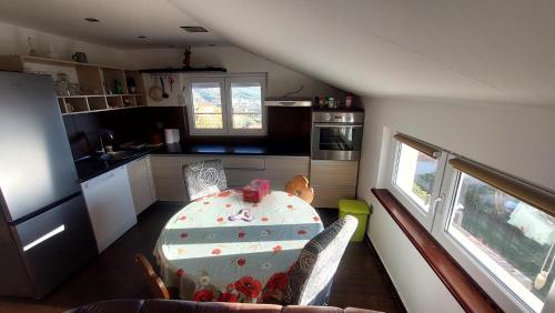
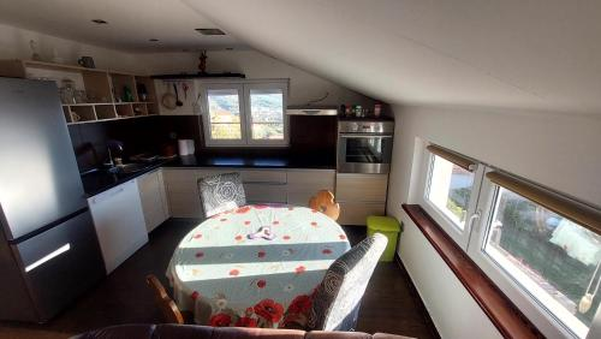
- tissue box [241,178,271,203]
